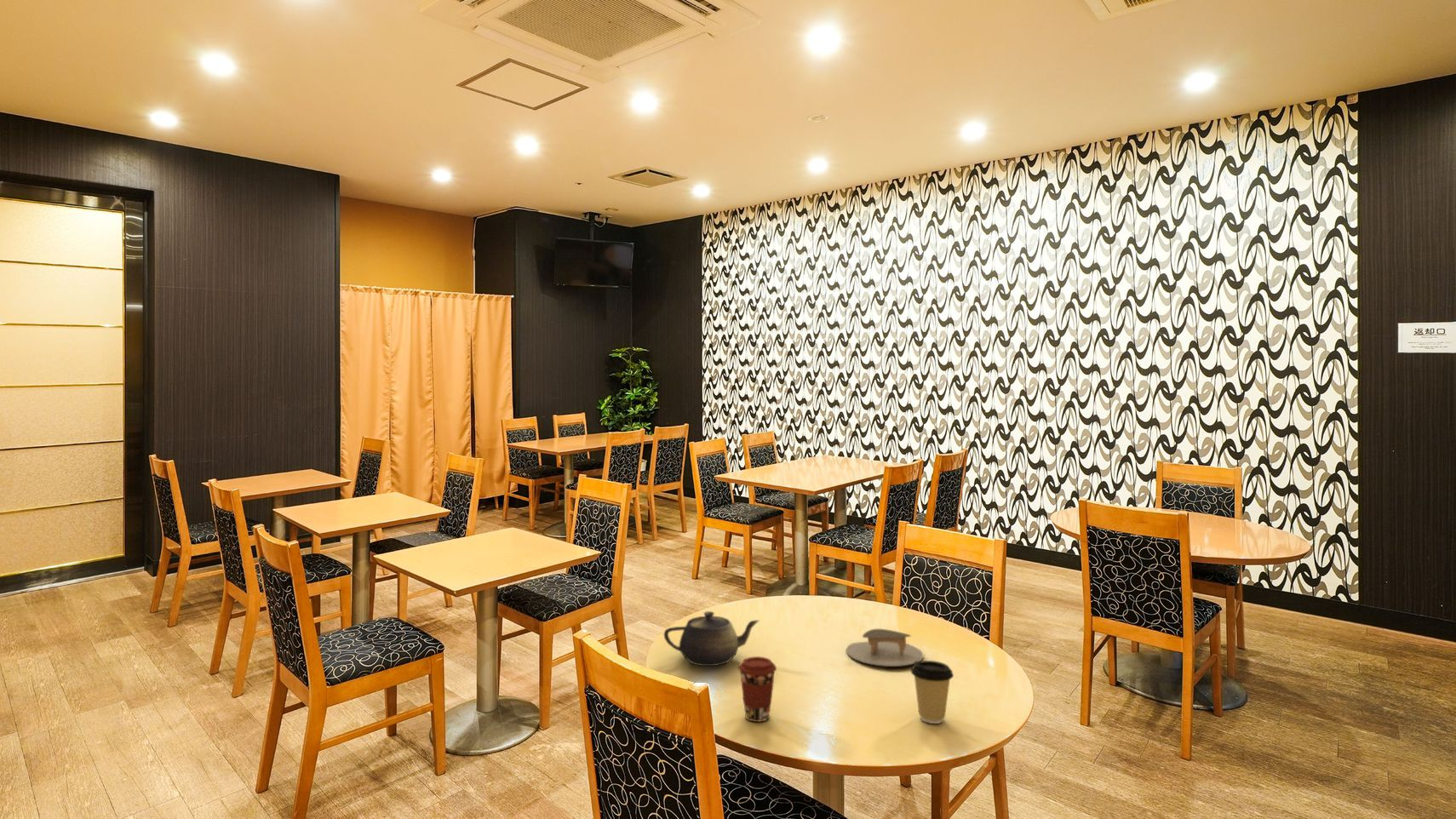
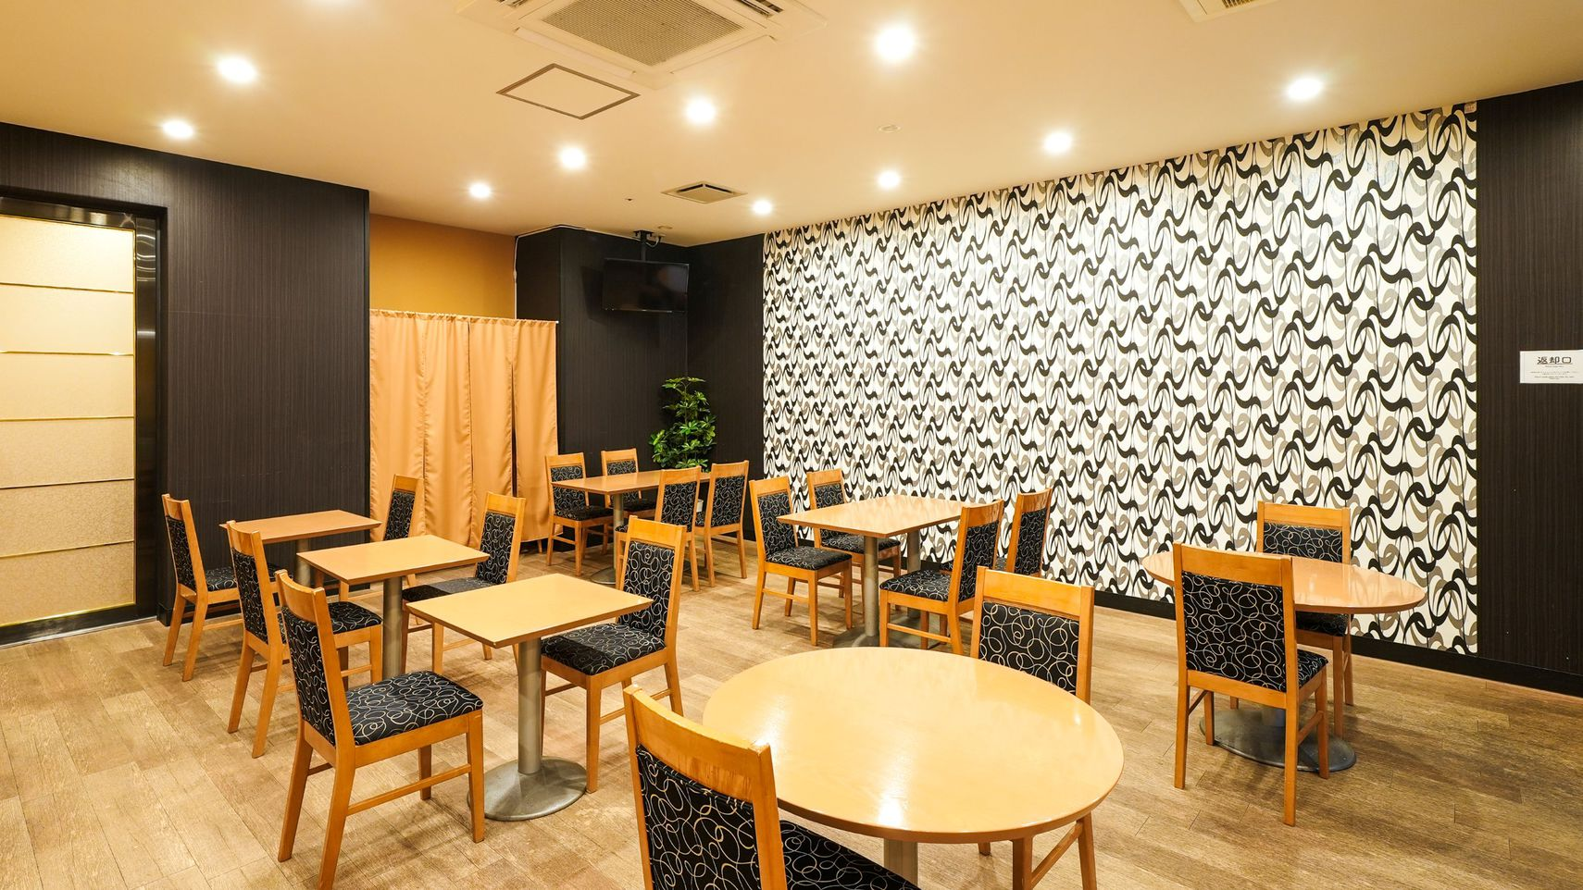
- teapot [663,610,760,667]
- napkin holder [846,628,924,667]
- coffee cup [737,656,777,723]
- coffee cup [910,660,954,725]
